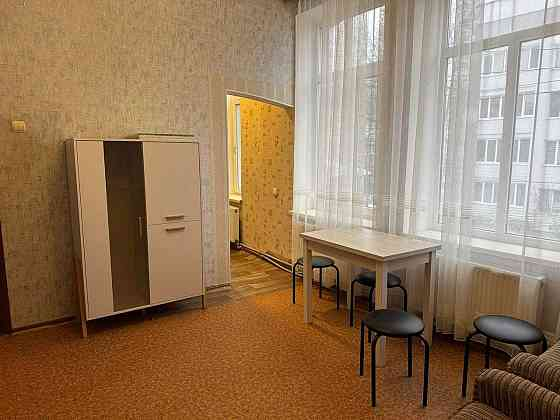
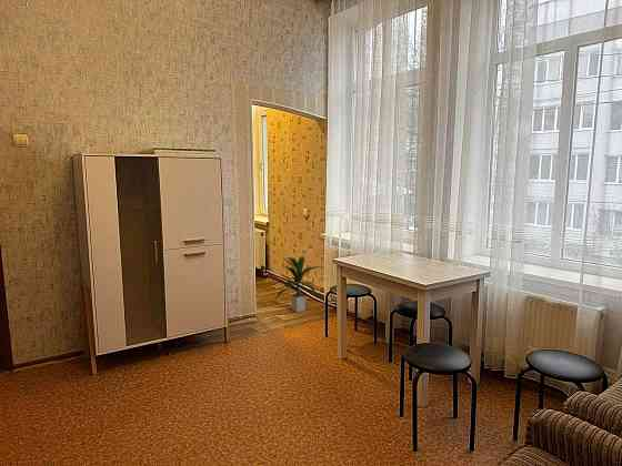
+ indoor plant [274,254,320,313]
